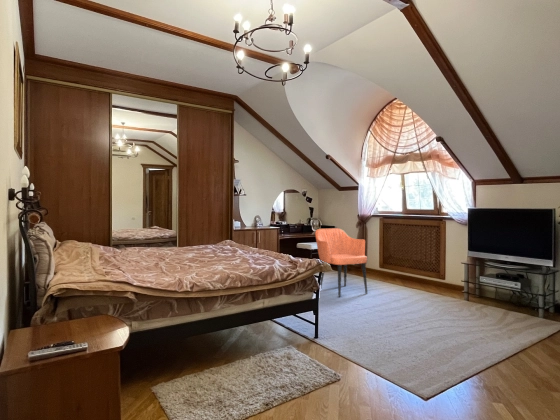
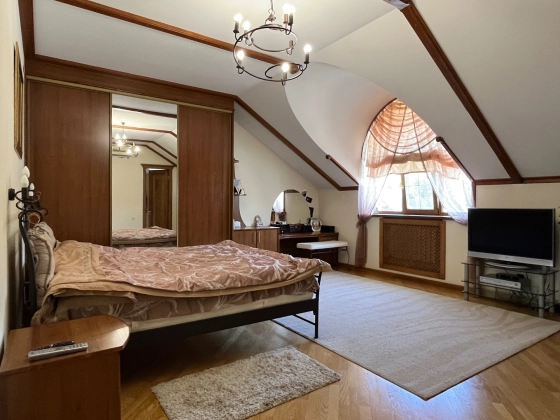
- armchair [314,227,368,298]
